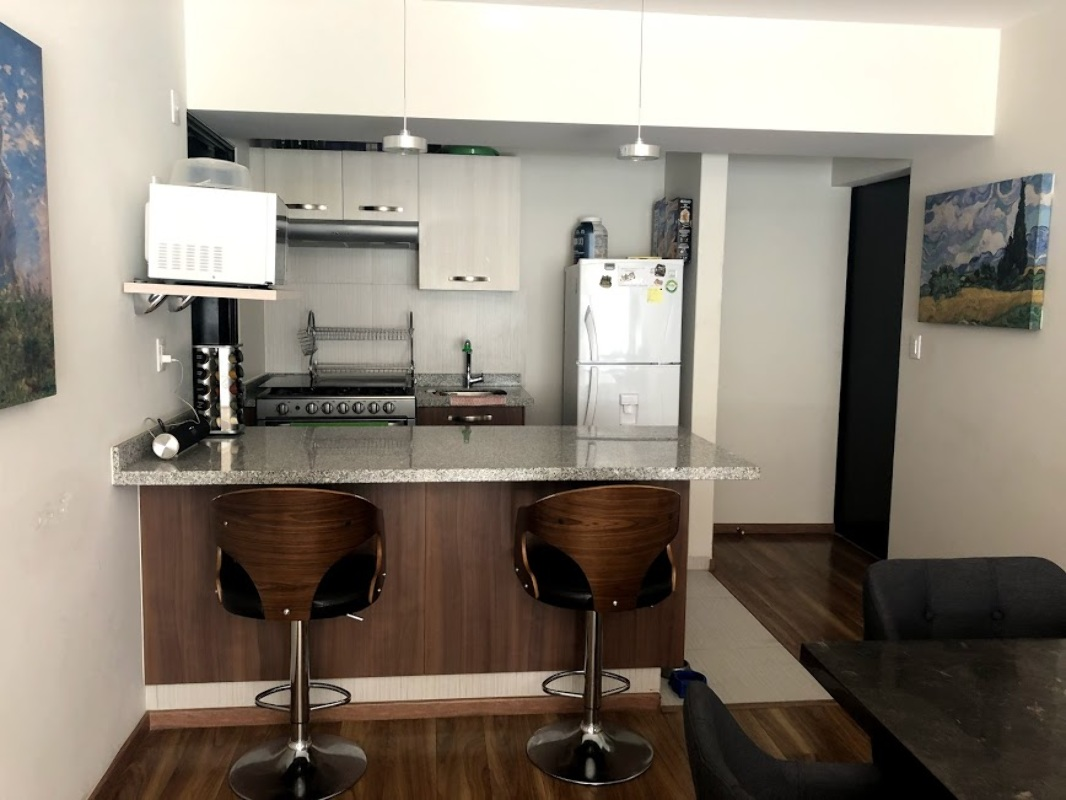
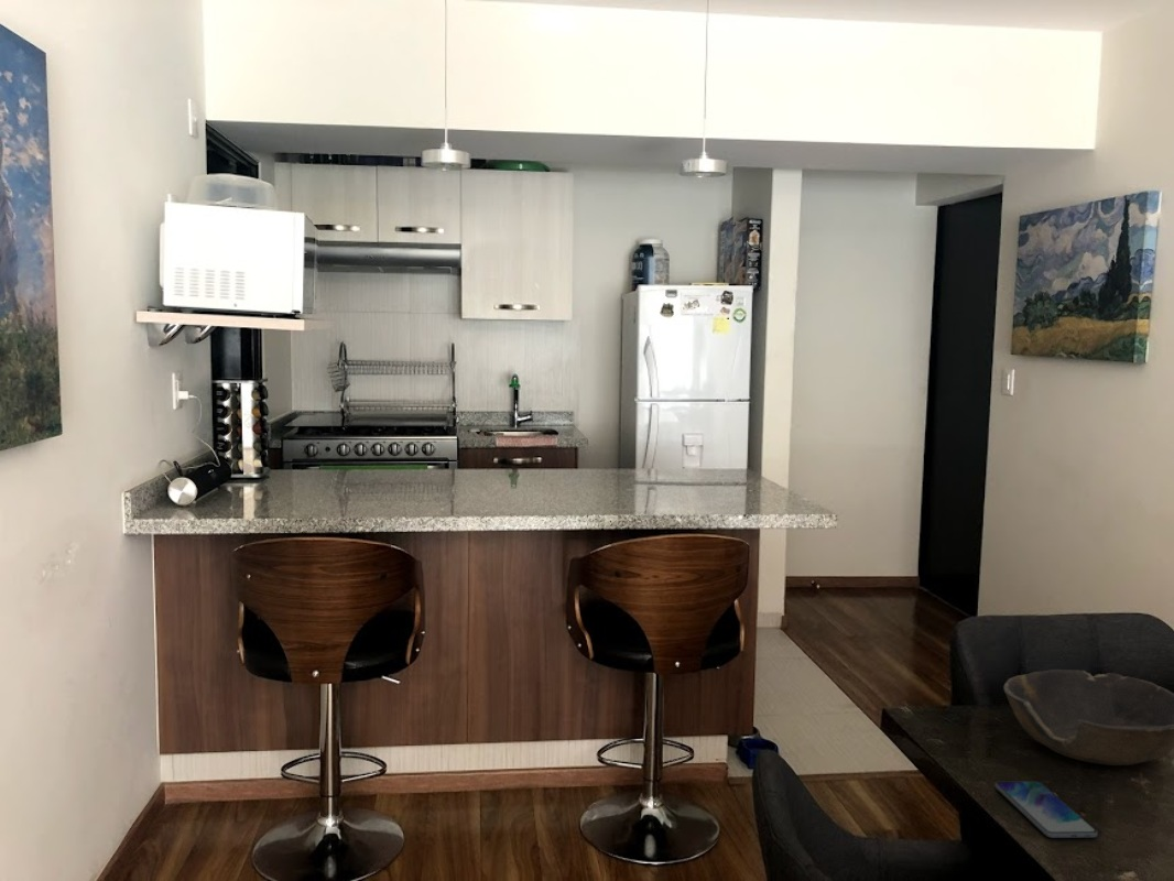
+ bowl [1002,668,1174,766]
+ smartphone [993,781,1099,839]
